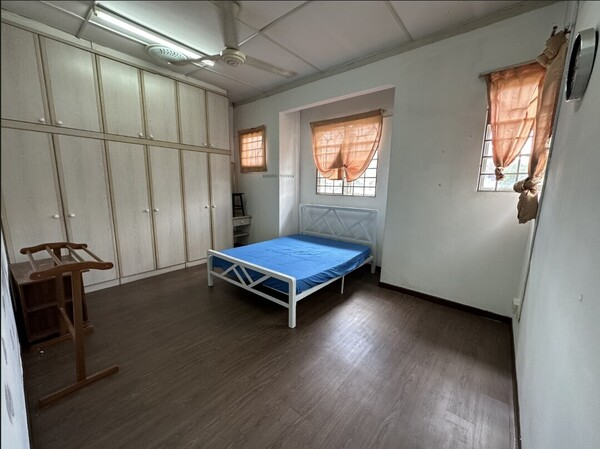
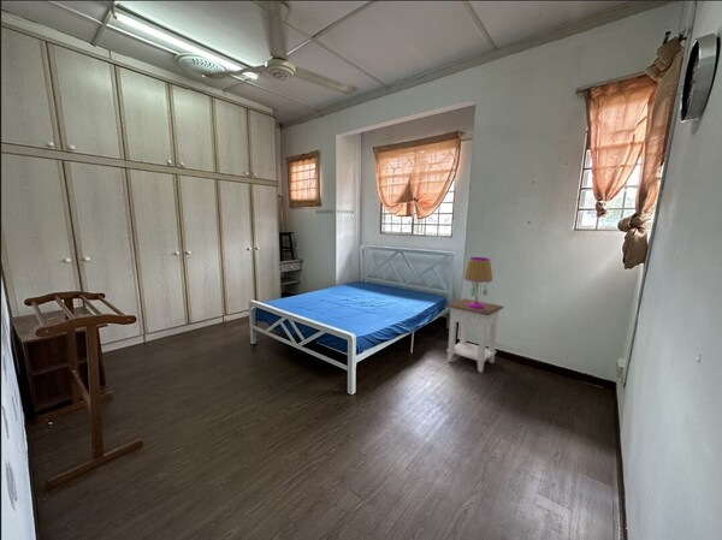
+ nightstand [444,297,505,374]
+ table lamp [462,256,493,309]
